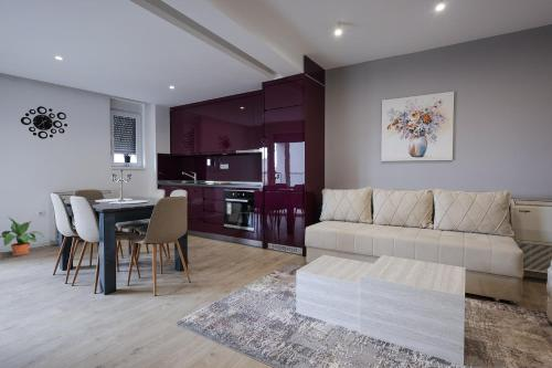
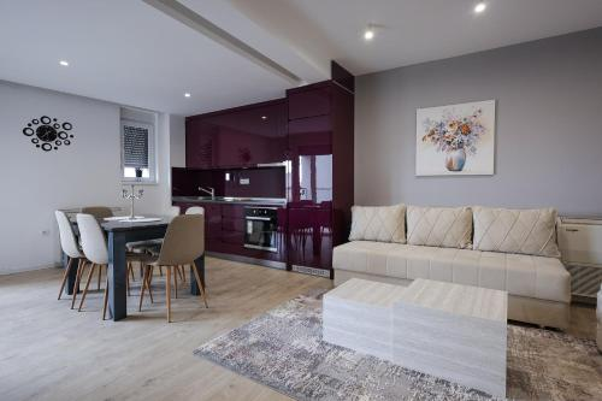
- potted plant [0,217,45,256]
